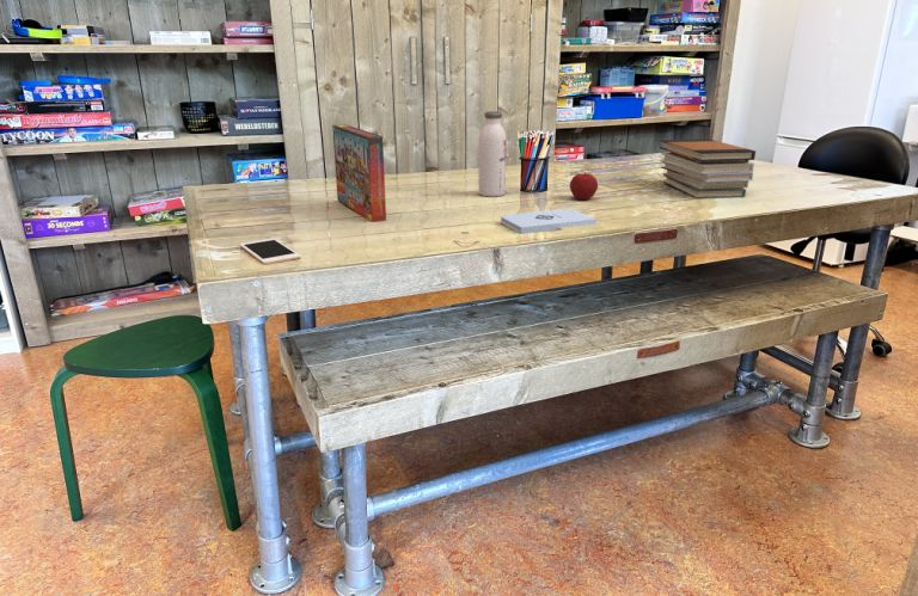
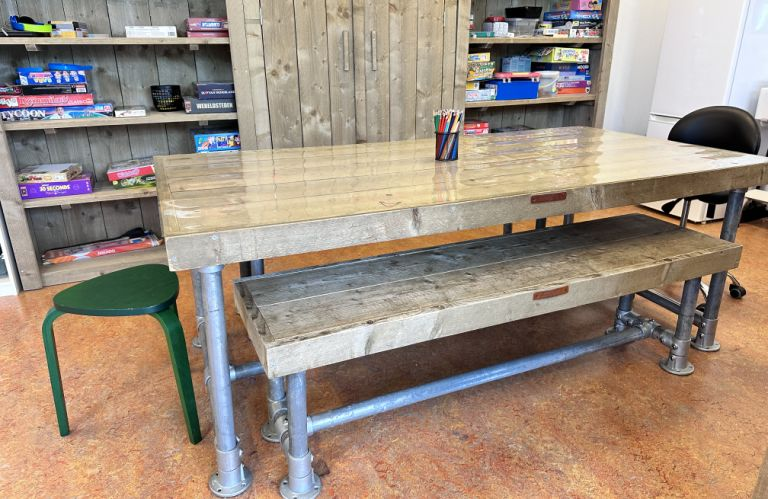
- book stack [659,137,757,199]
- cell phone [239,238,301,265]
- notepad [500,208,598,235]
- apple [569,171,599,201]
- water bottle [478,110,508,198]
- game compilation box [331,123,387,223]
